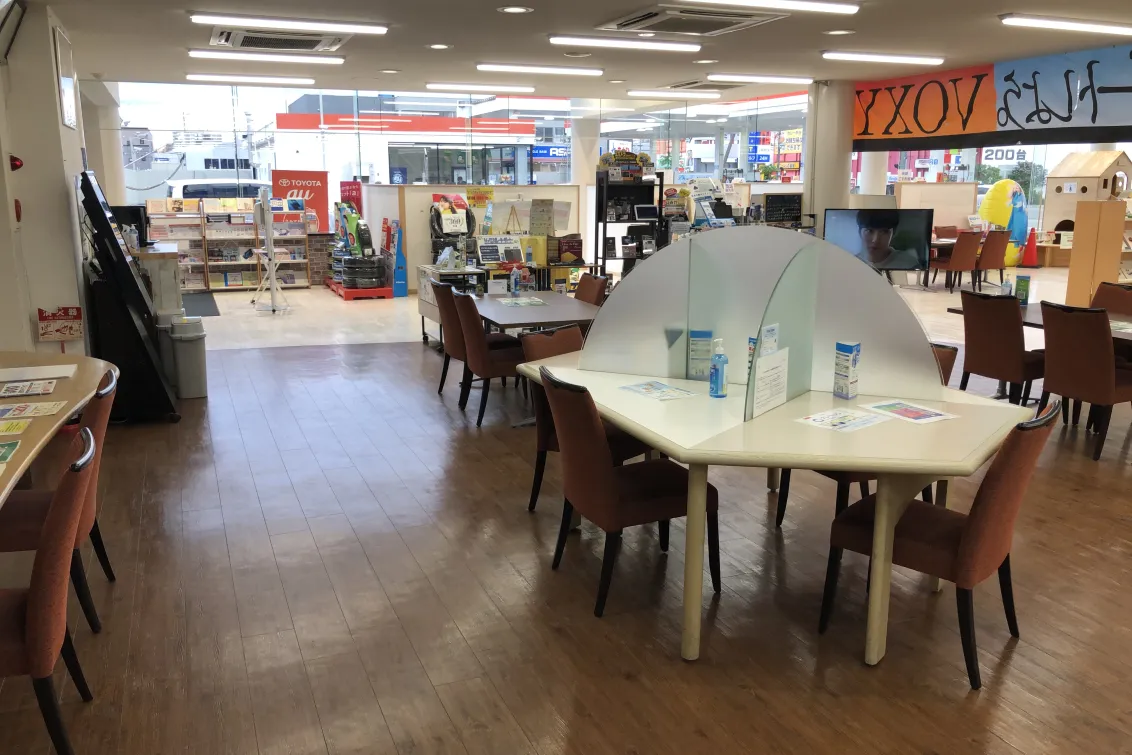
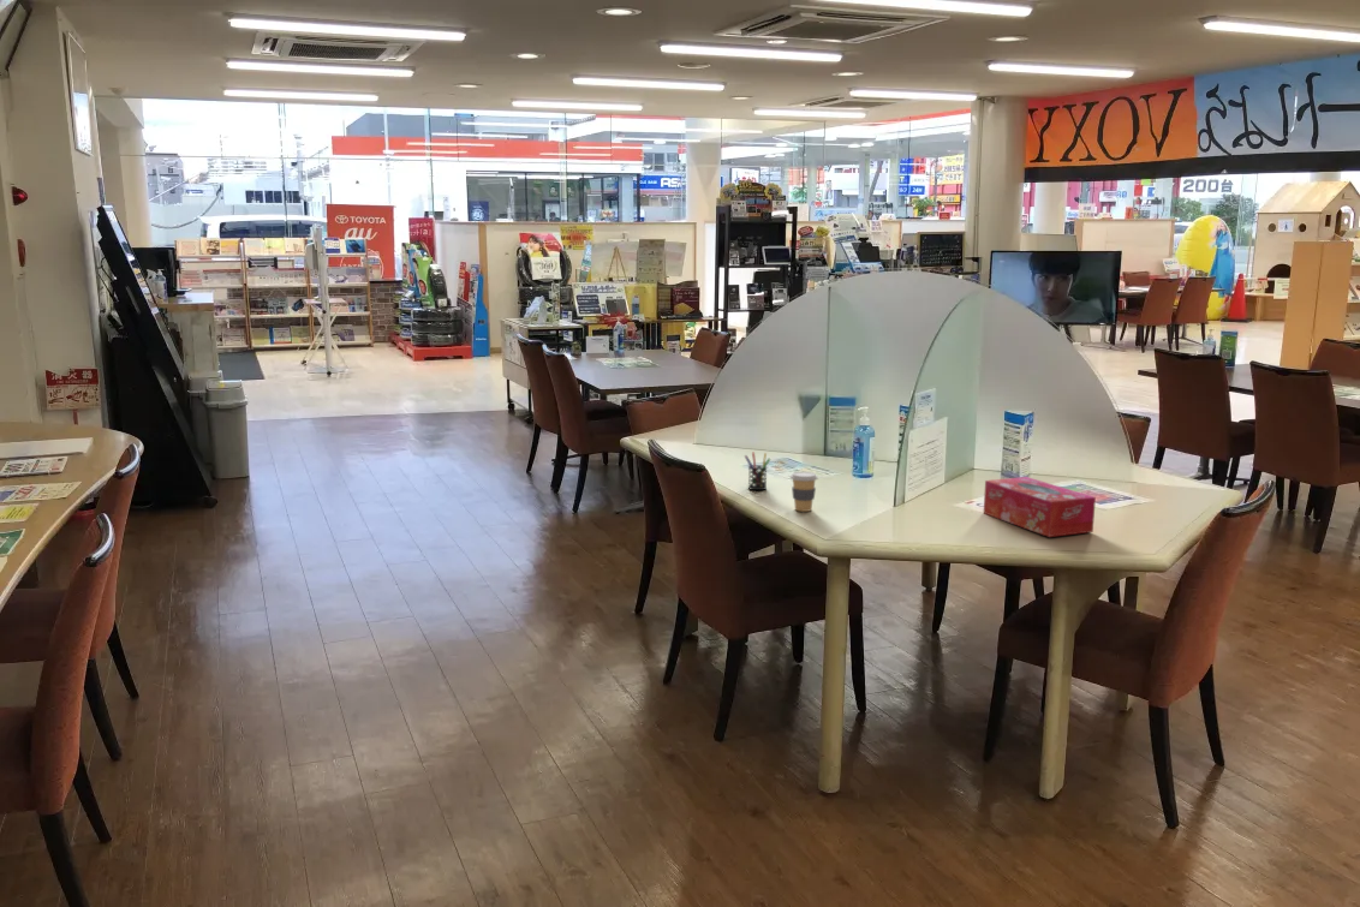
+ tissue box [983,476,1097,538]
+ pen holder [744,452,771,491]
+ coffee cup [789,471,819,513]
